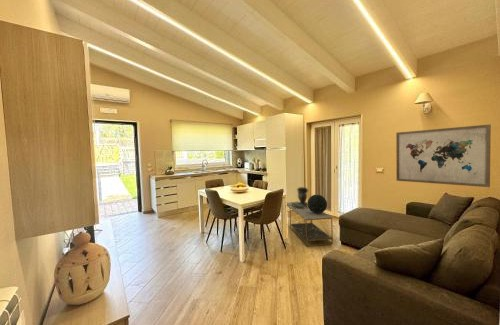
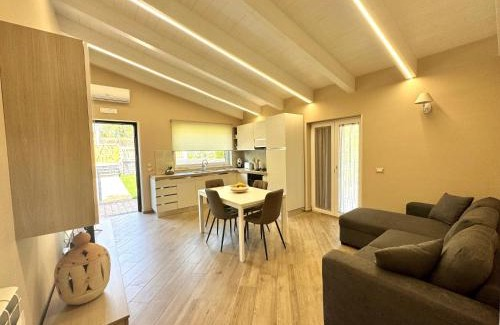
- decorative globe [307,193,328,214]
- coffee table [286,201,334,247]
- wall art [395,124,492,188]
- decorative urn [290,186,309,209]
